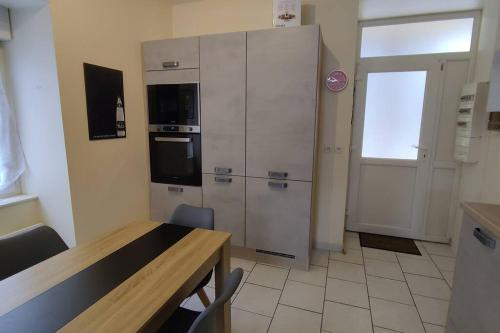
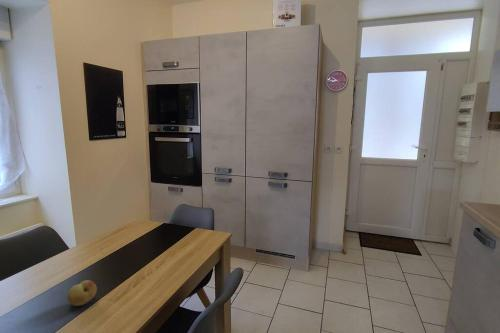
+ fruit [67,279,98,307]
